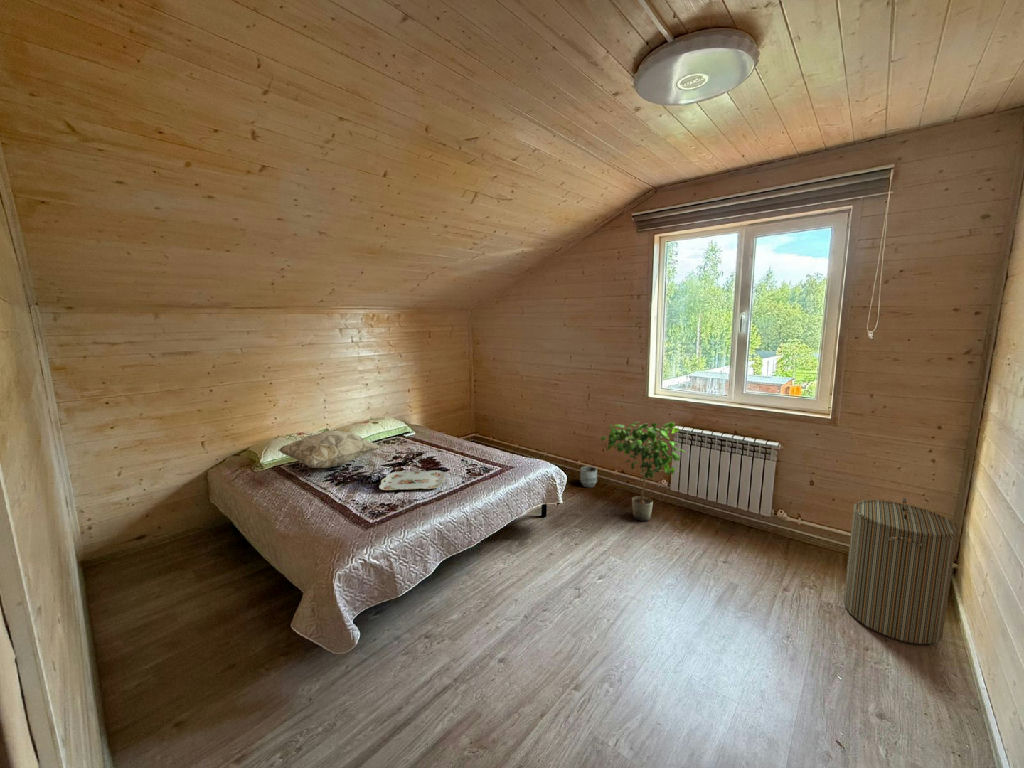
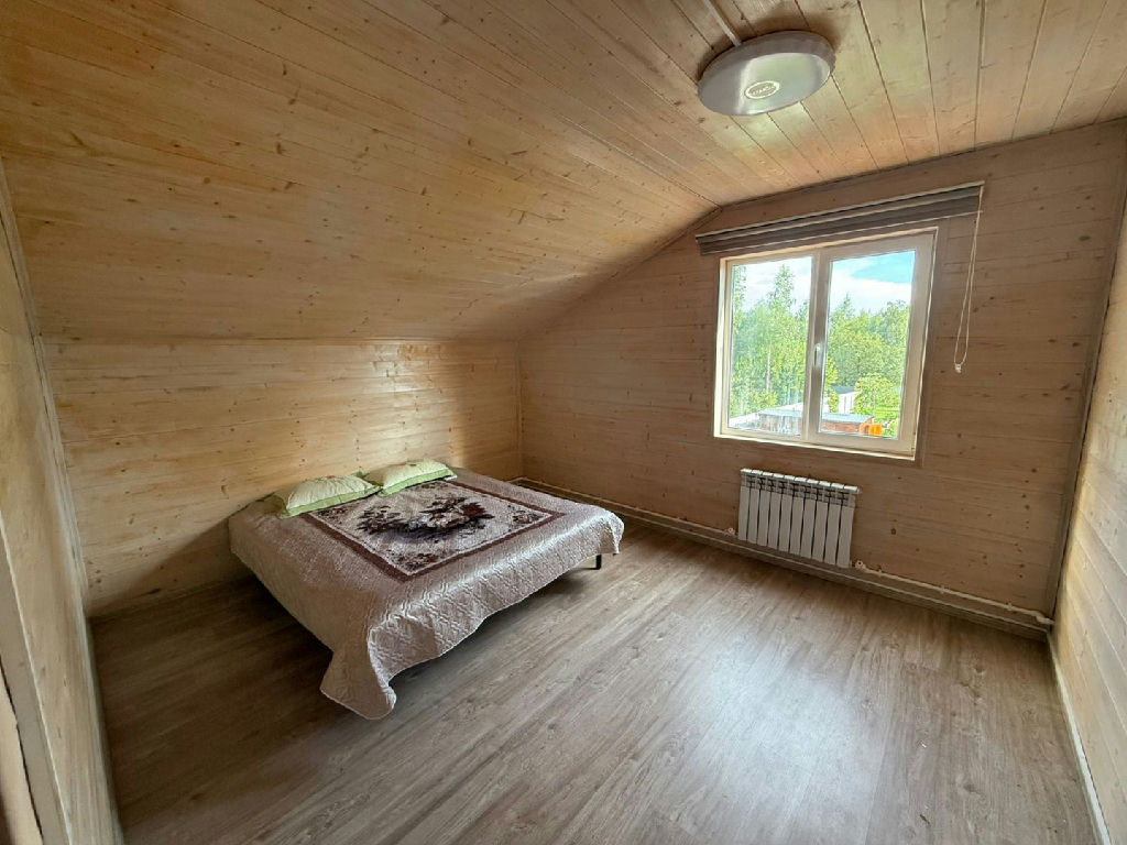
- potted plant [599,421,687,522]
- planter [579,465,598,489]
- serving tray [378,469,446,491]
- laundry hamper [843,497,960,645]
- decorative pillow [277,430,382,469]
